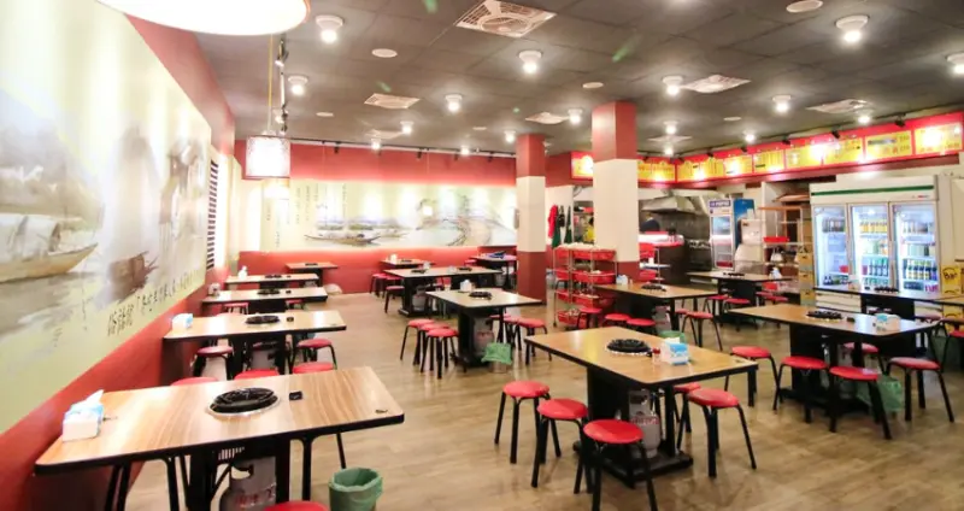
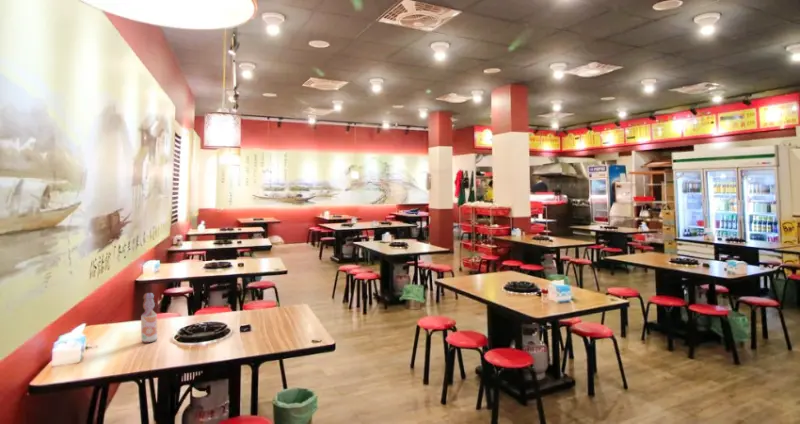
+ bottle [140,292,158,344]
